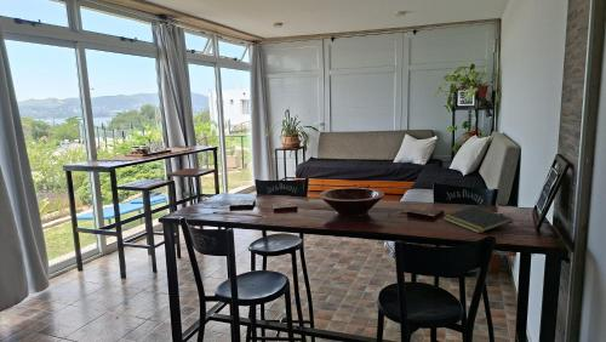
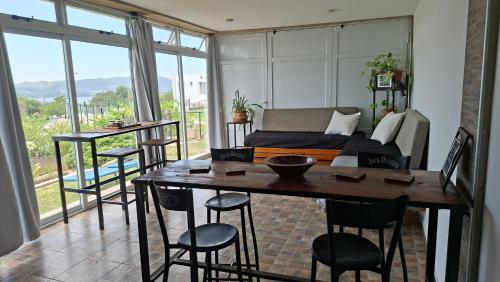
- notepad [442,205,513,234]
